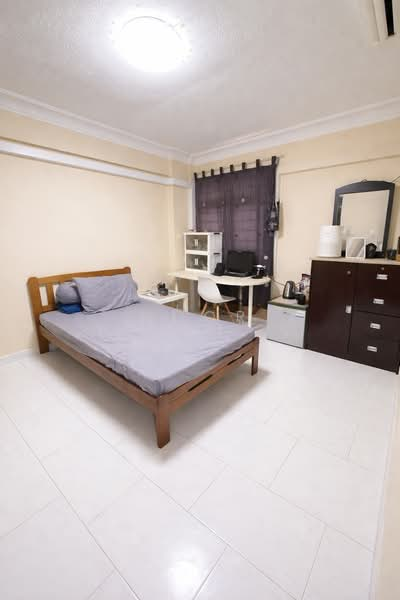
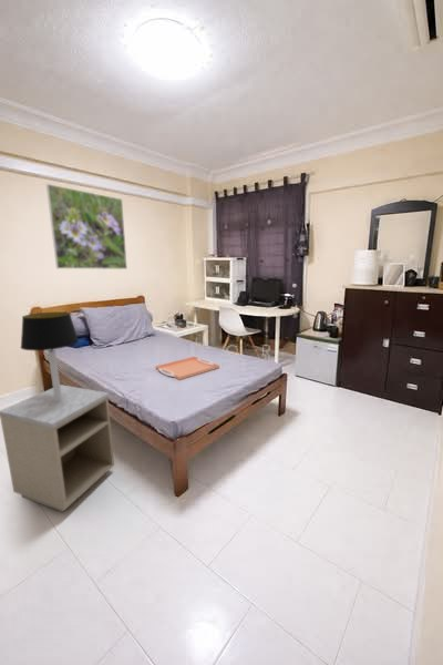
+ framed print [45,183,128,270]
+ table lamp [20,311,80,402]
+ serving tray [154,356,220,381]
+ nightstand [0,383,115,513]
